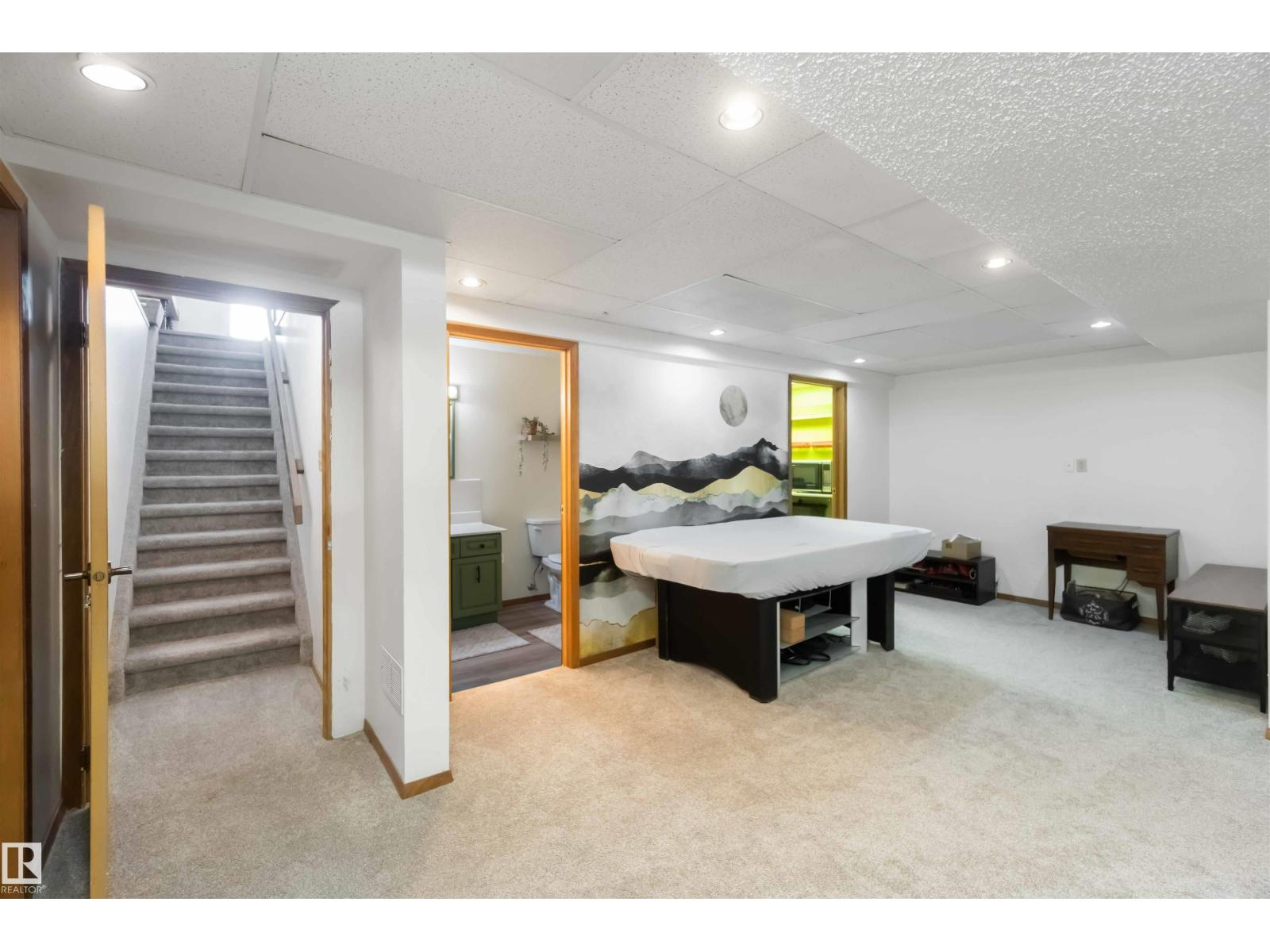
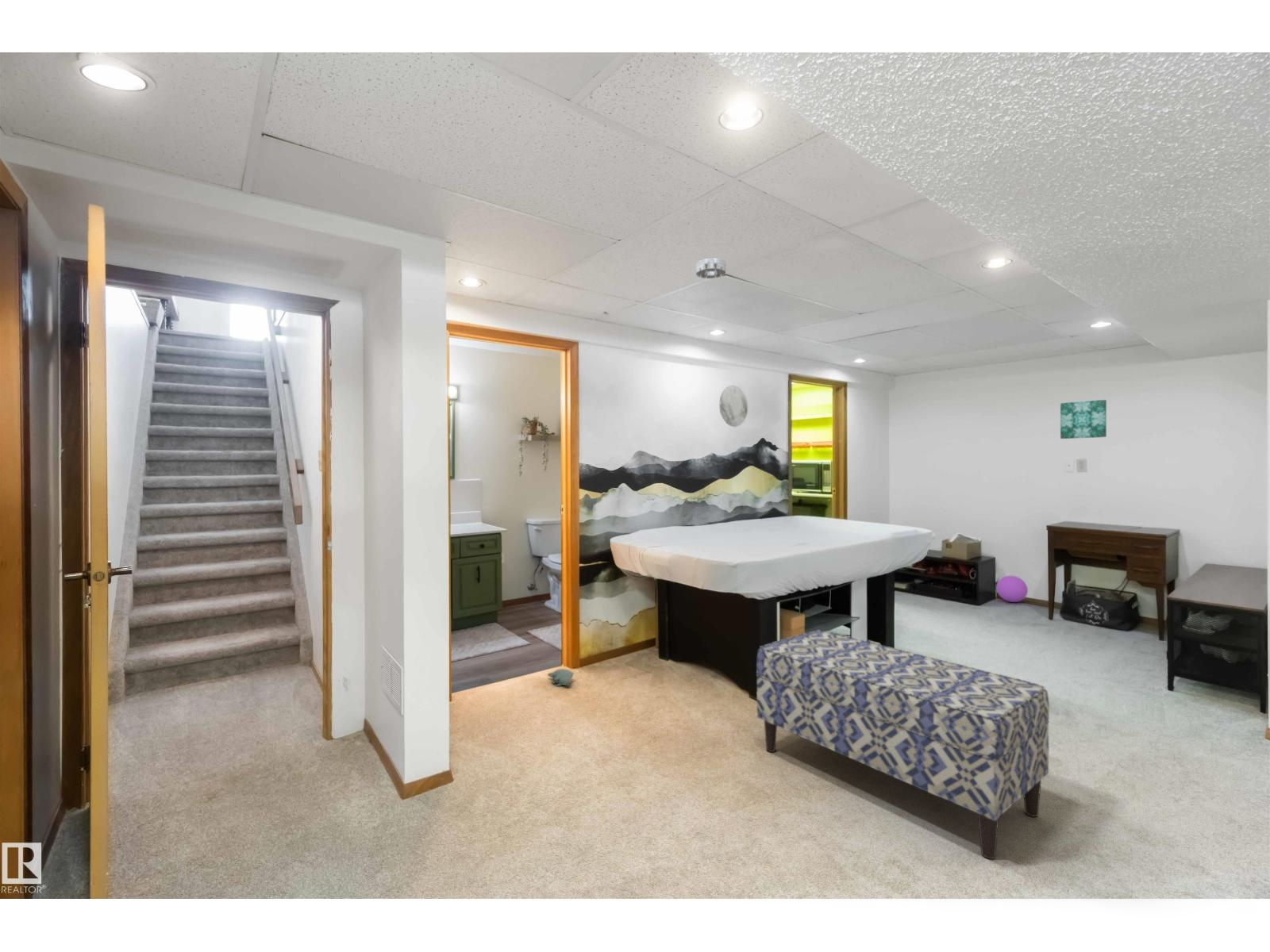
+ smoke detector [695,257,726,279]
+ bench [756,629,1050,860]
+ plush toy [547,668,575,687]
+ ball [995,575,1029,603]
+ wall art [1060,399,1107,440]
